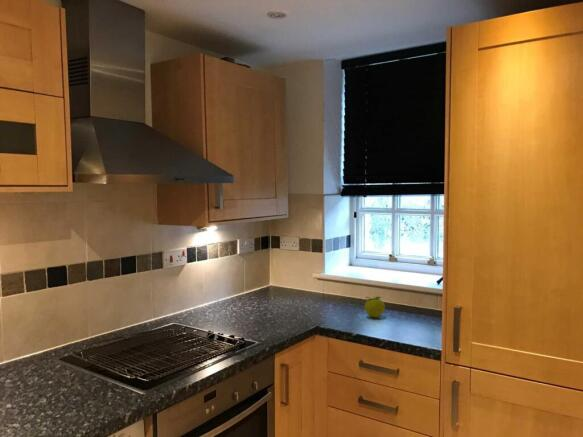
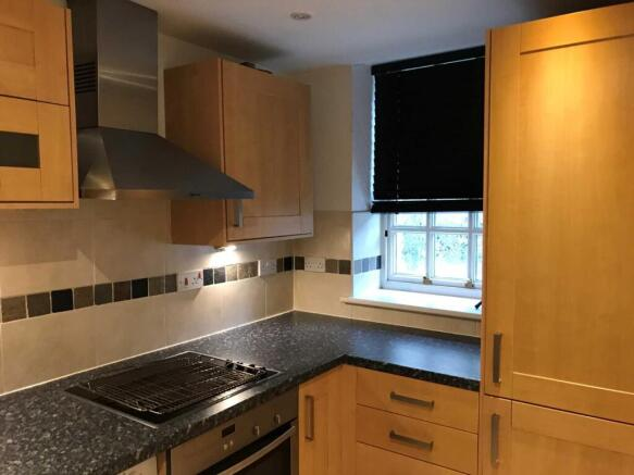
- fruit [364,296,386,319]
